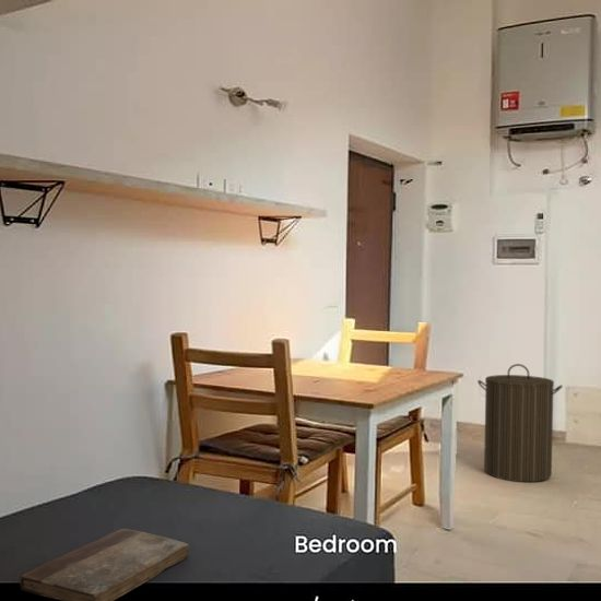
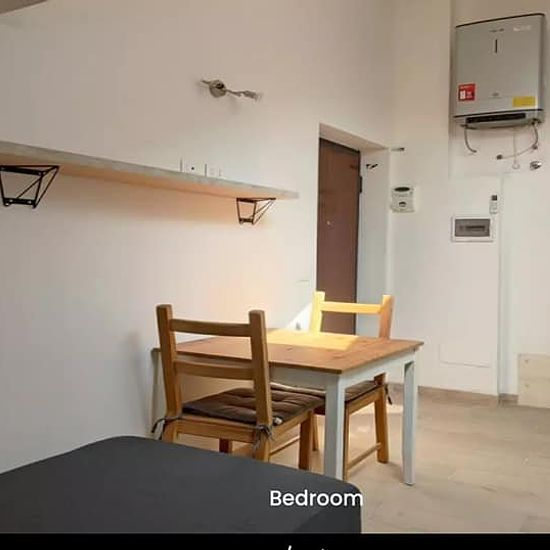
- laundry hamper [476,363,564,483]
- book [19,528,190,601]
